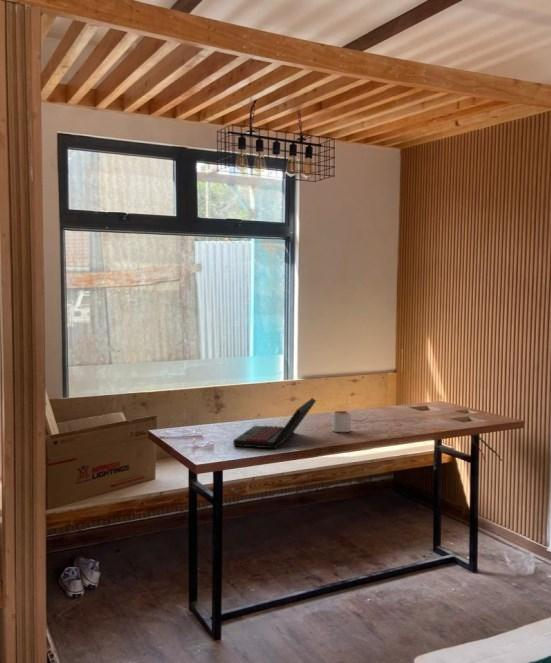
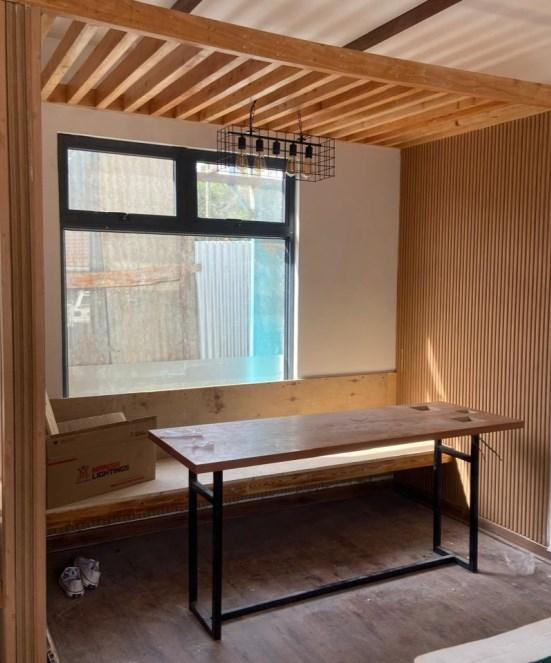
- laptop [232,397,317,450]
- mug [330,410,352,433]
